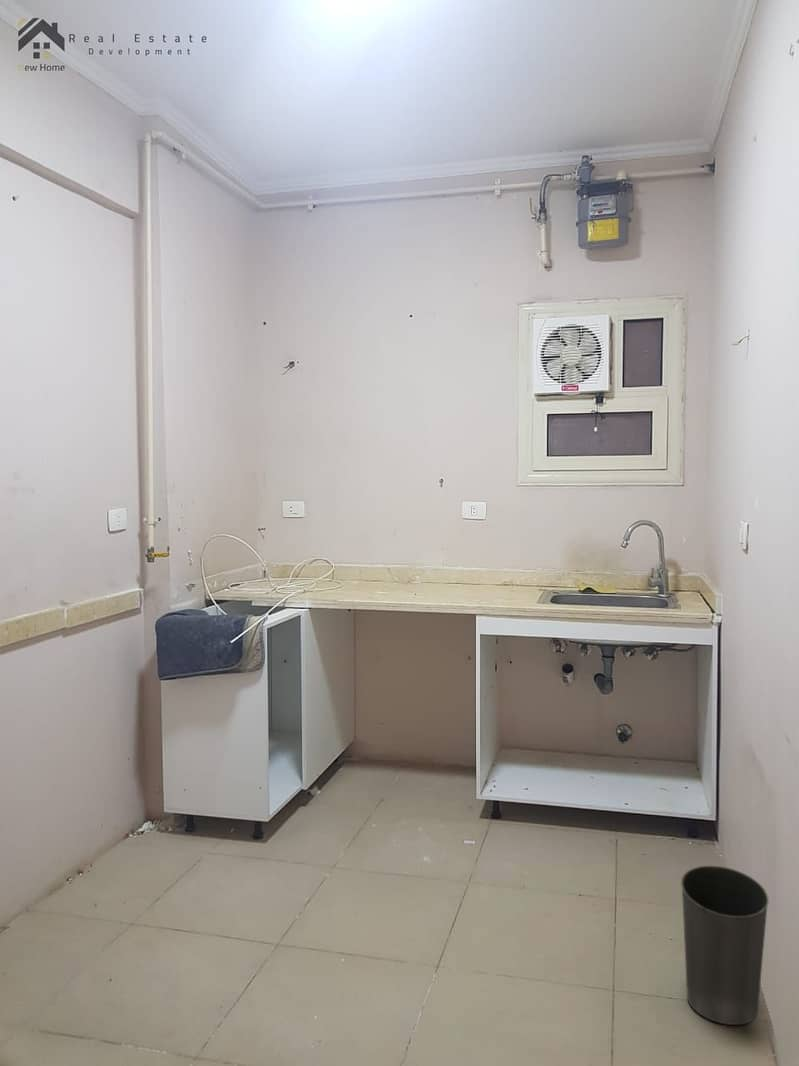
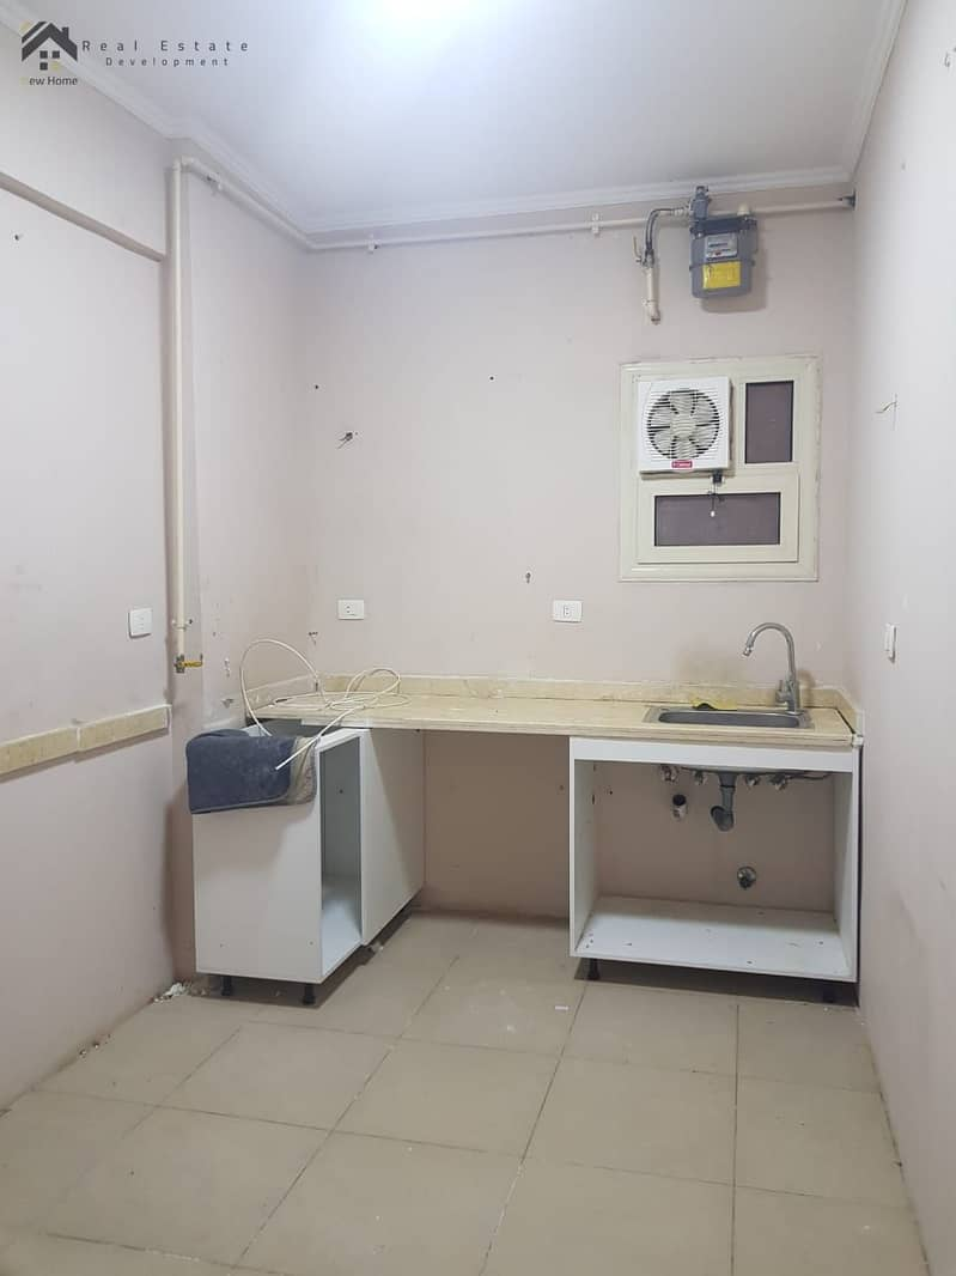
- waste basket [680,865,770,1026]
